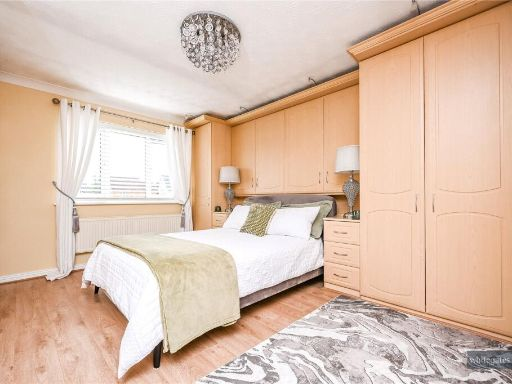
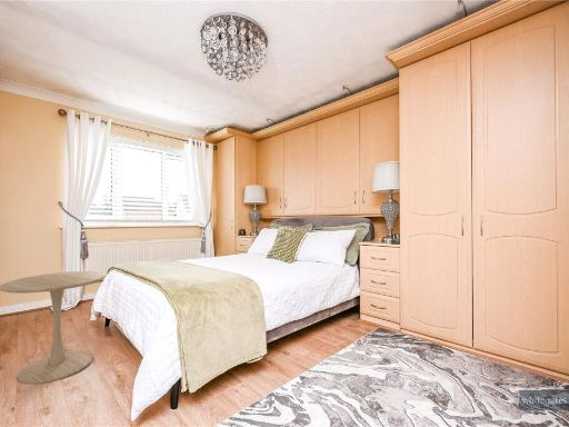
+ side table [0,270,107,385]
